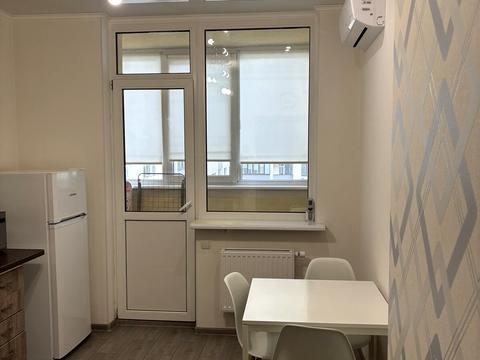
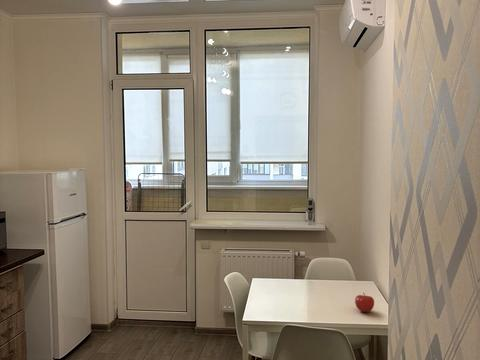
+ fruit [354,292,375,313]
